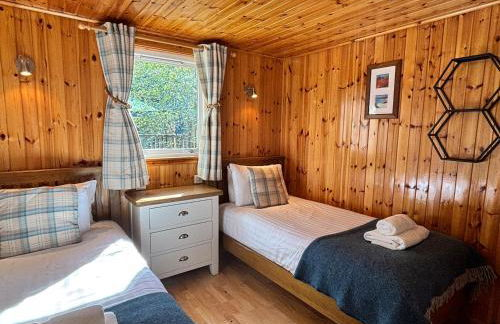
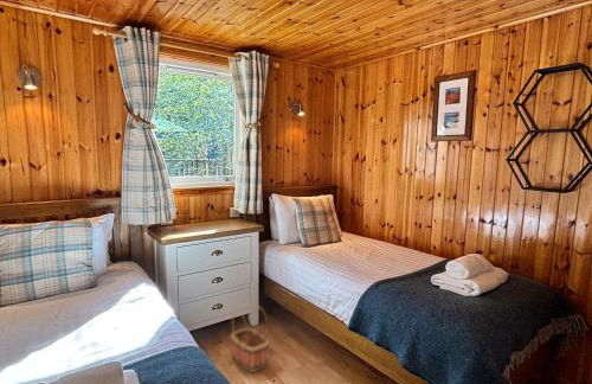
+ basket [230,305,270,373]
